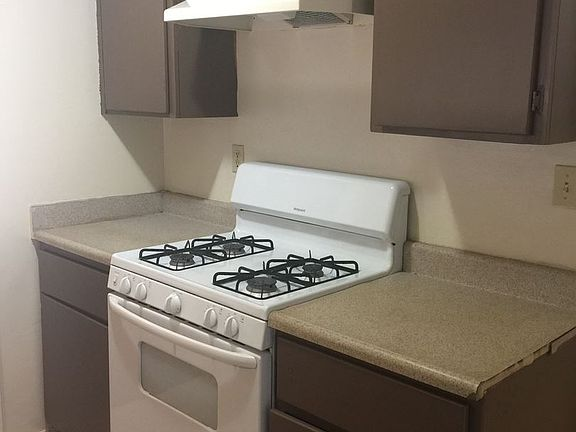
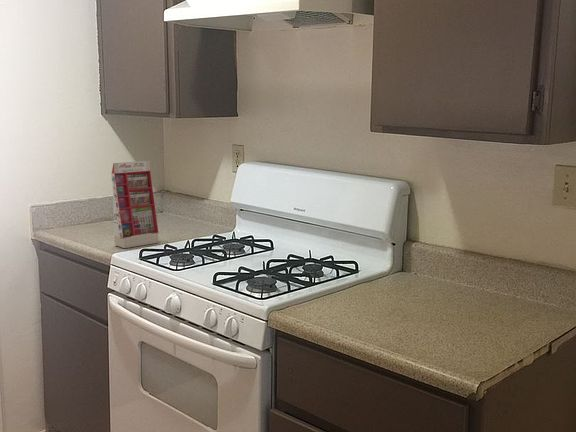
+ gift box [110,160,160,249]
